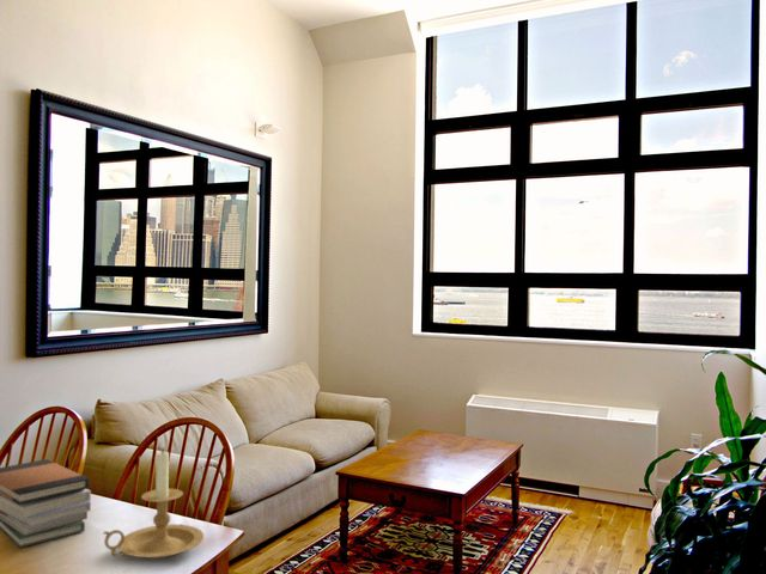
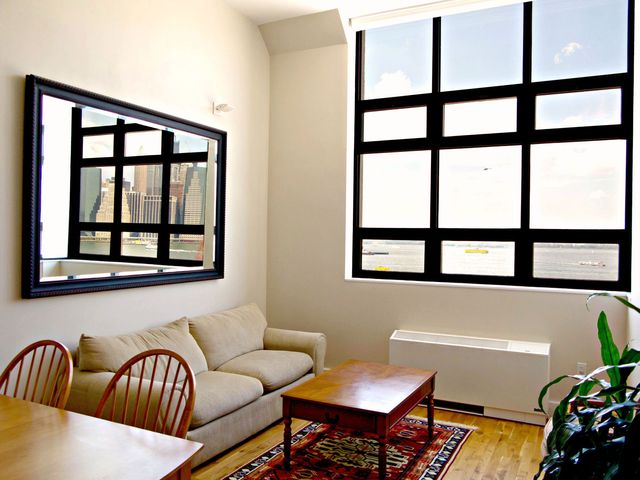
- book stack [0,458,92,549]
- candle holder [102,447,205,560]
